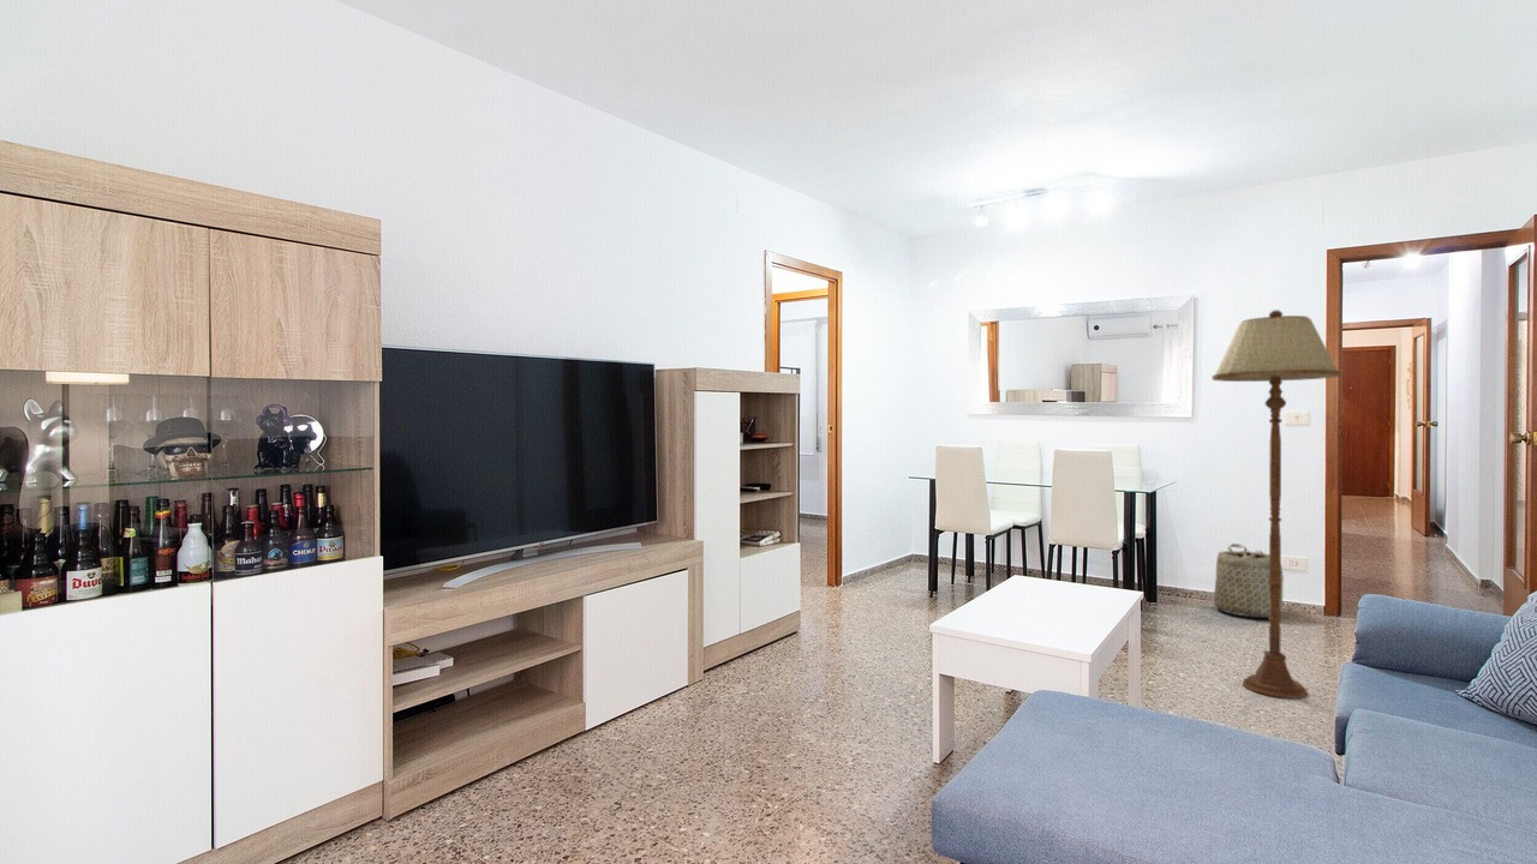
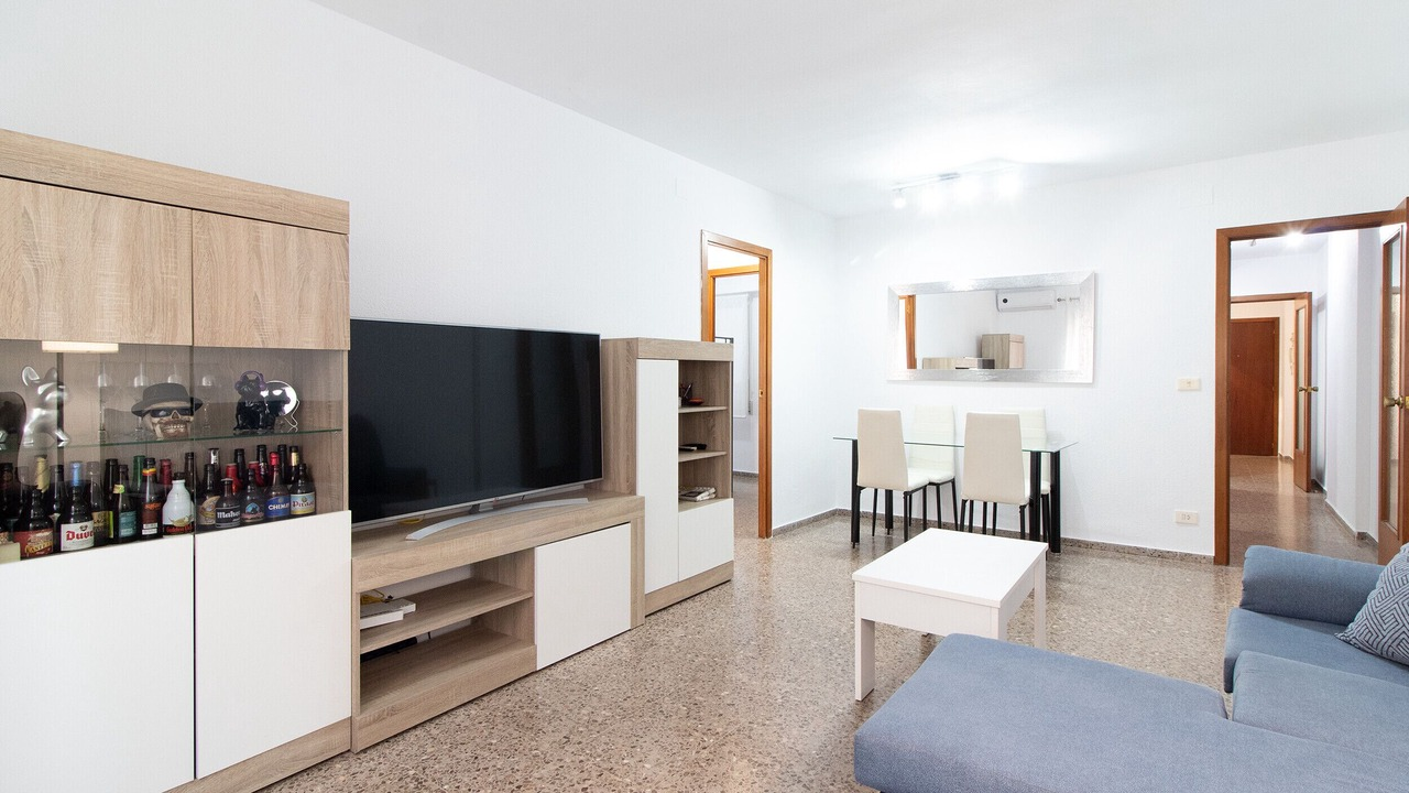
- floor lamp [1212,308,1342,700]
- basket [1213,542,1285,619]
